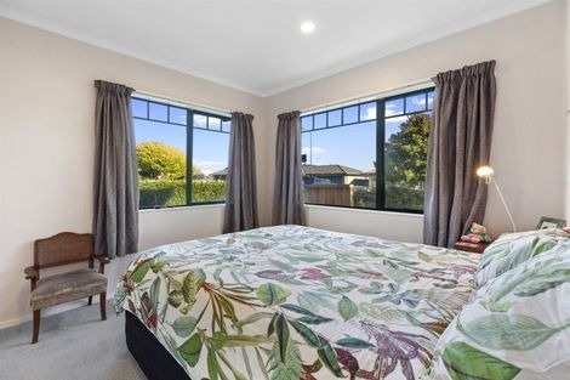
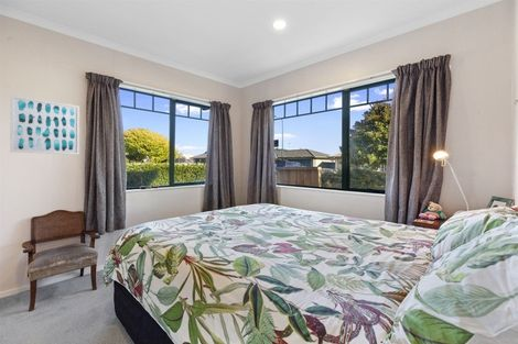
+ wall art [9,95,80,156]
